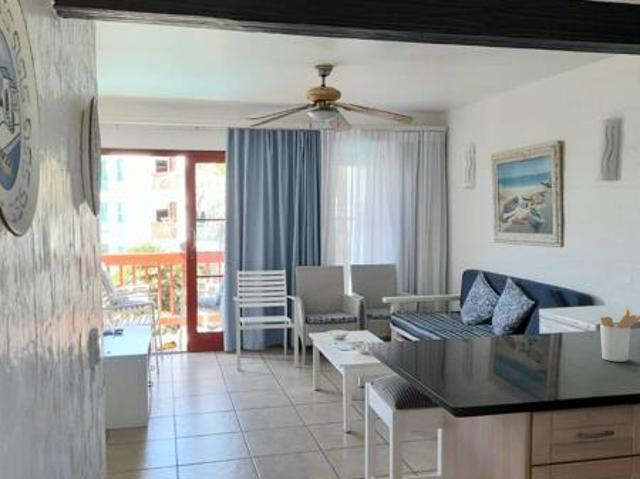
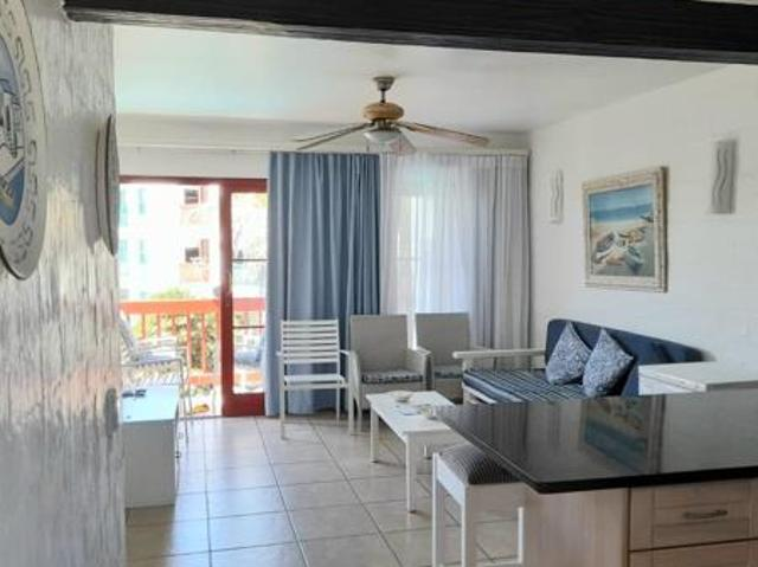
- utensil holder [599,308,640,363]
